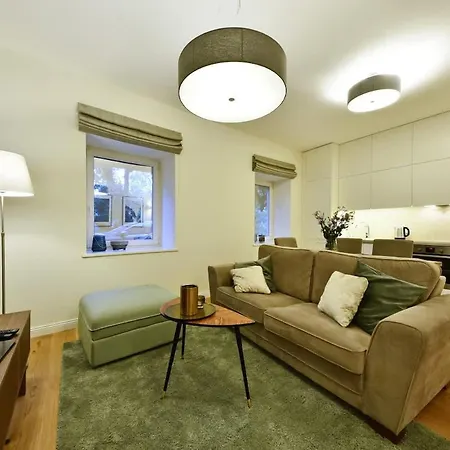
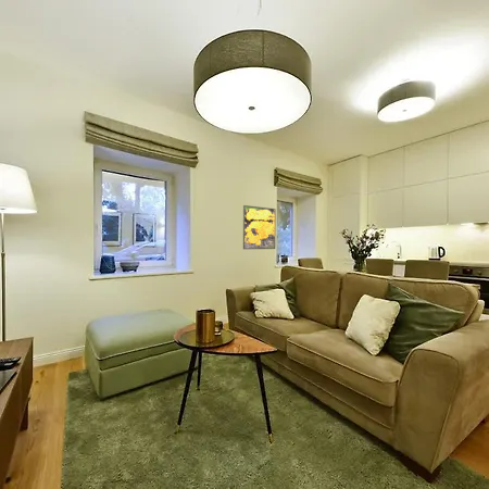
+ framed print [242,204,277,250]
